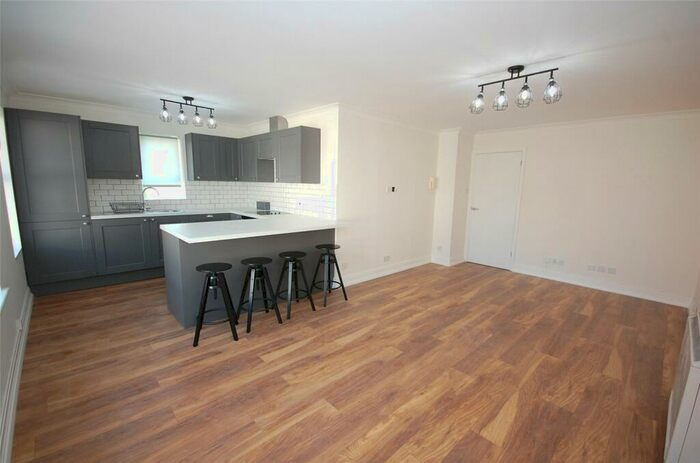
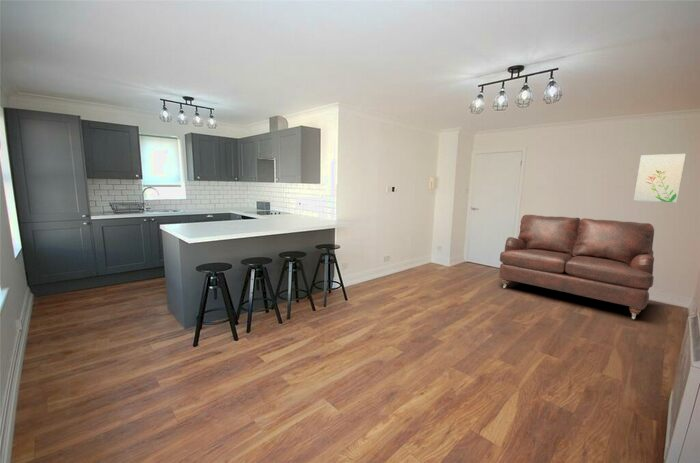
+ wall art [633,153,687,203]
+ sofa [498,214,655,320]
